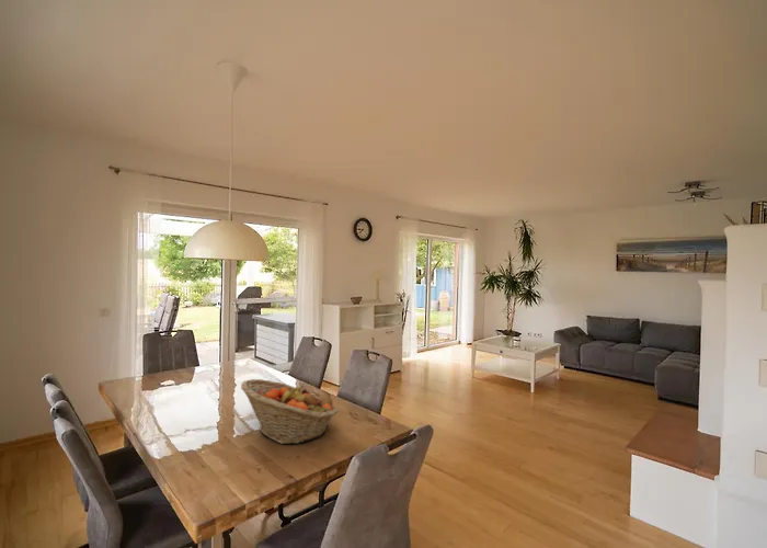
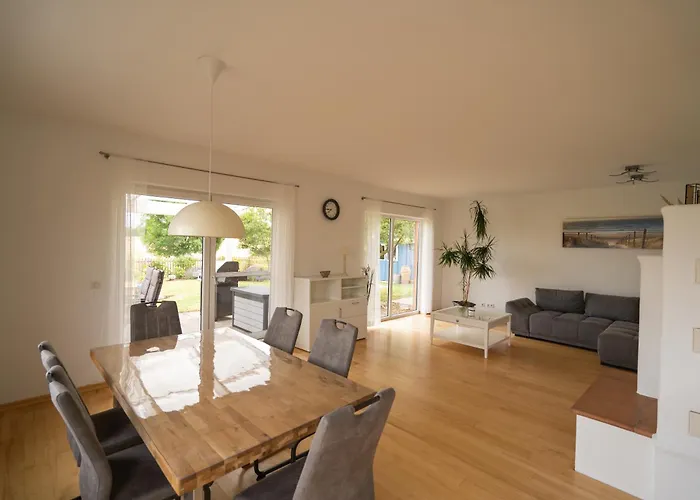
- fruit basket [240,378,340,445]
